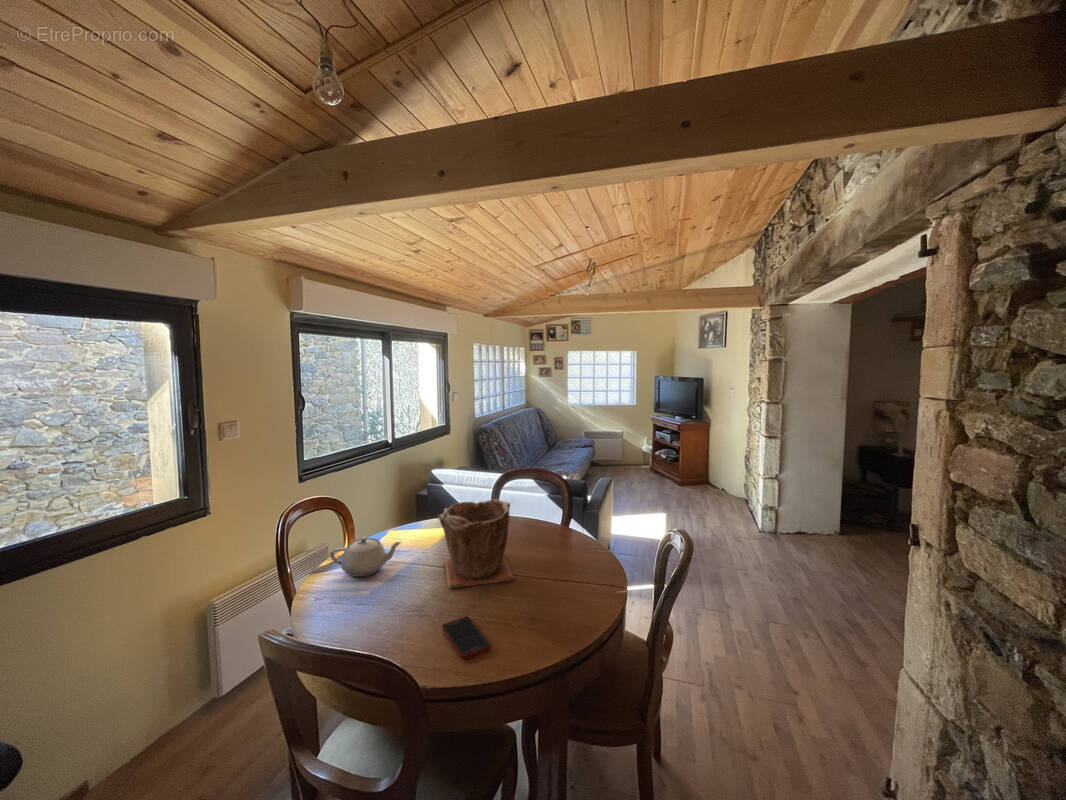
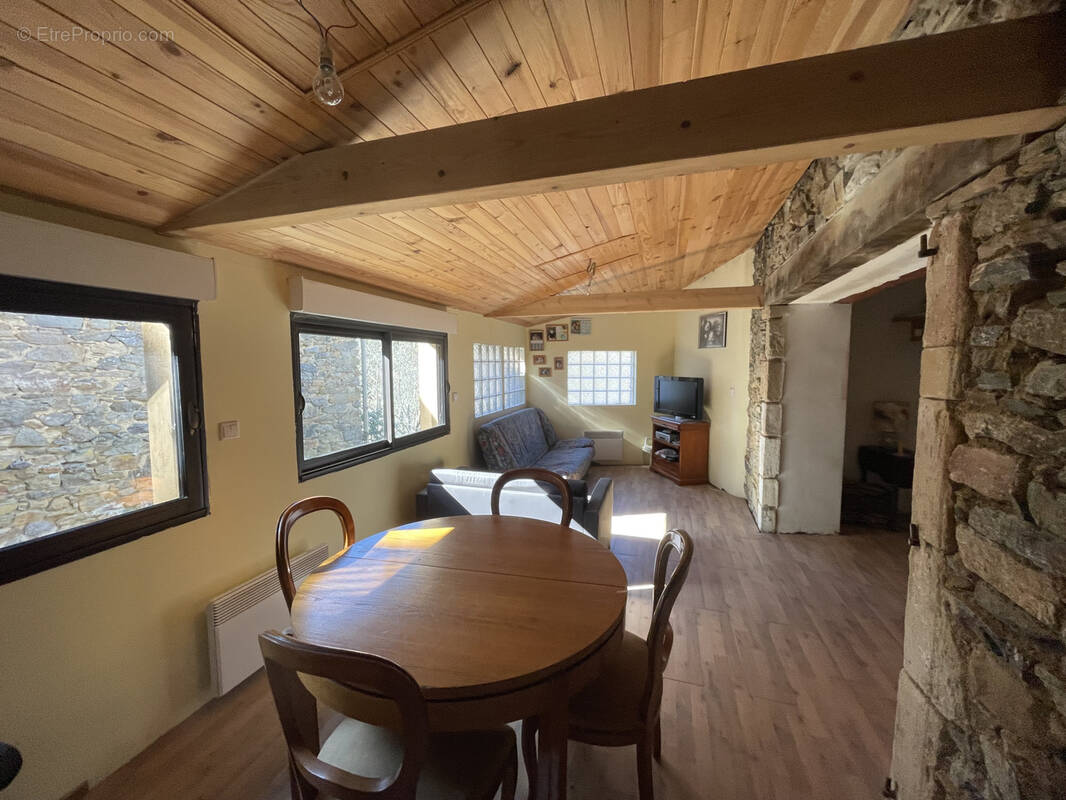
- cell phone [441,616,492,660]
- plant pot [437,498,515,590]
- teapot [329,536,403,578]
